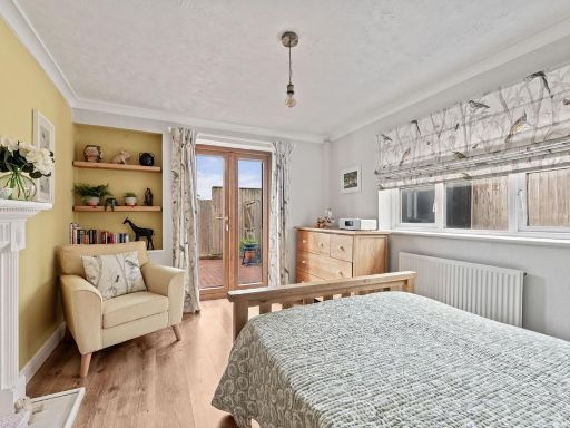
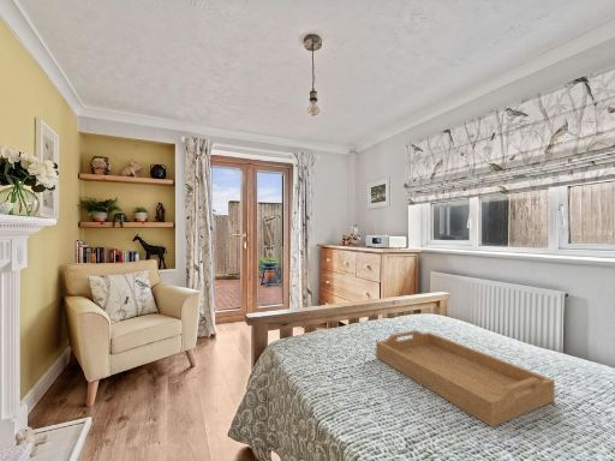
+ serving tray [375,329,556,429]
